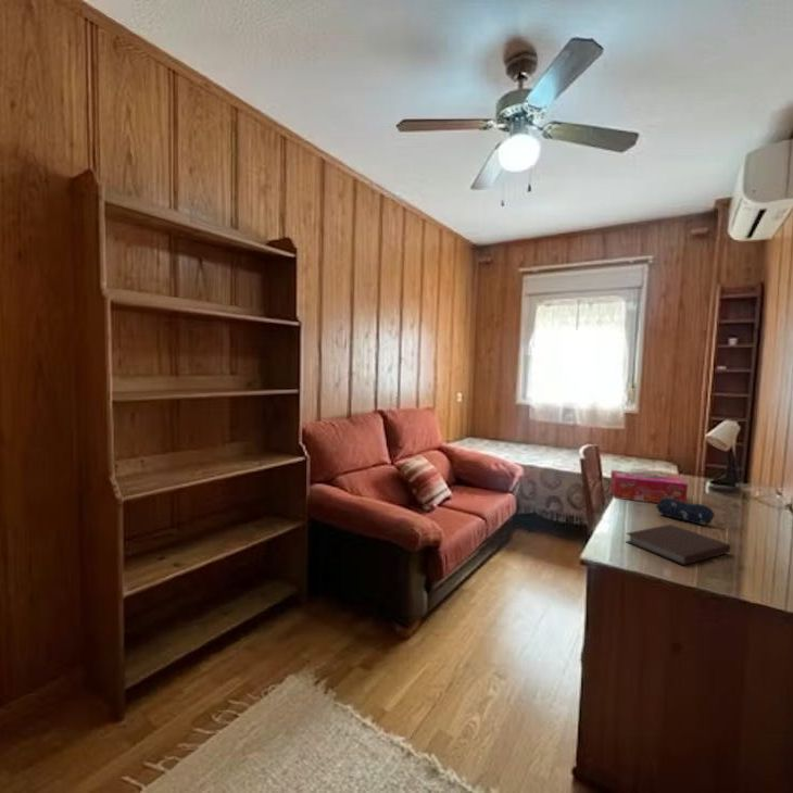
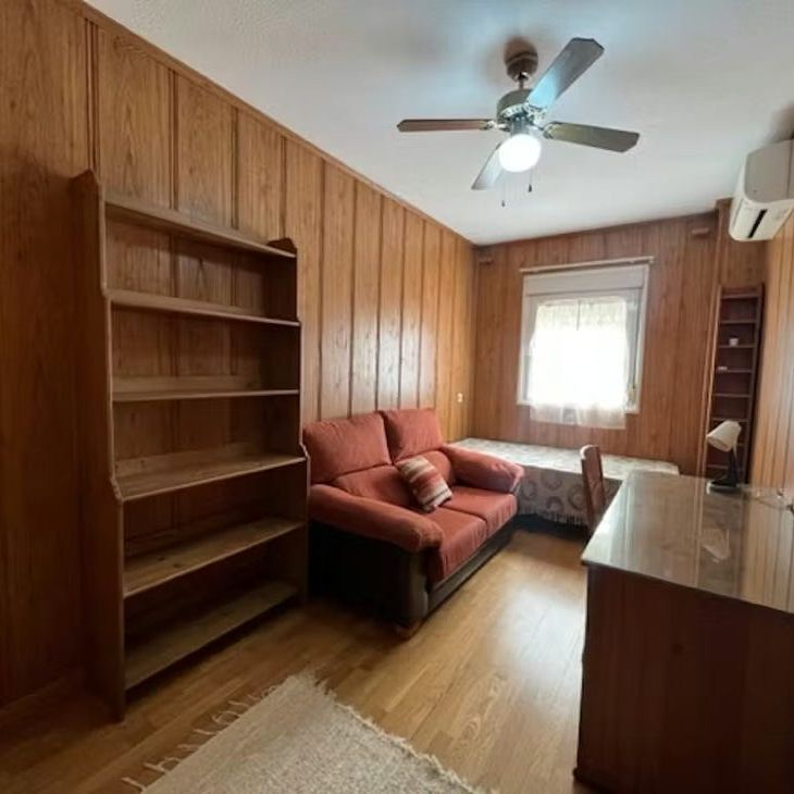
- pencil case [655,498,716,526]
- tissue box [609,469,689,504]
- notebook [624,524,732,566]
